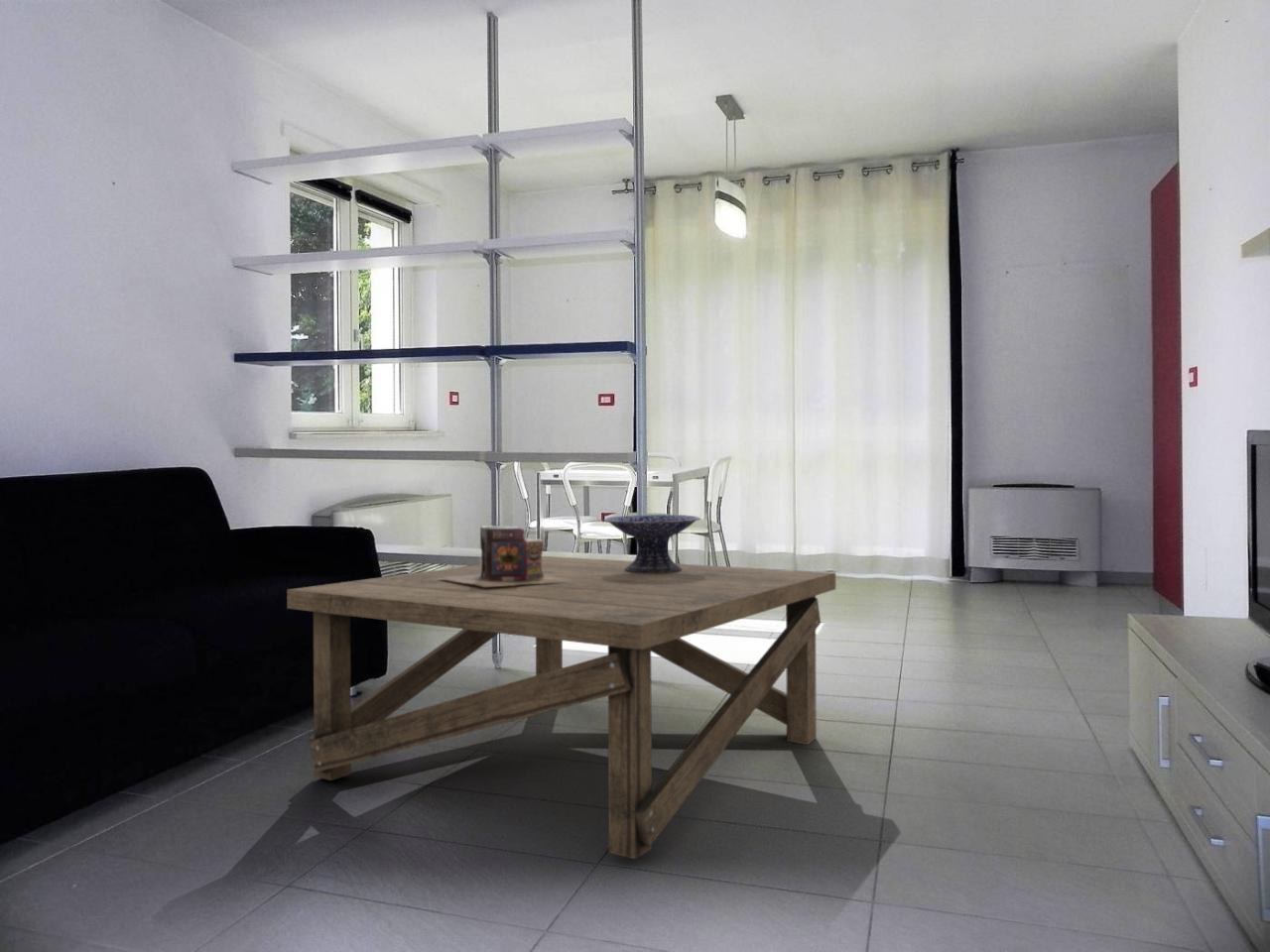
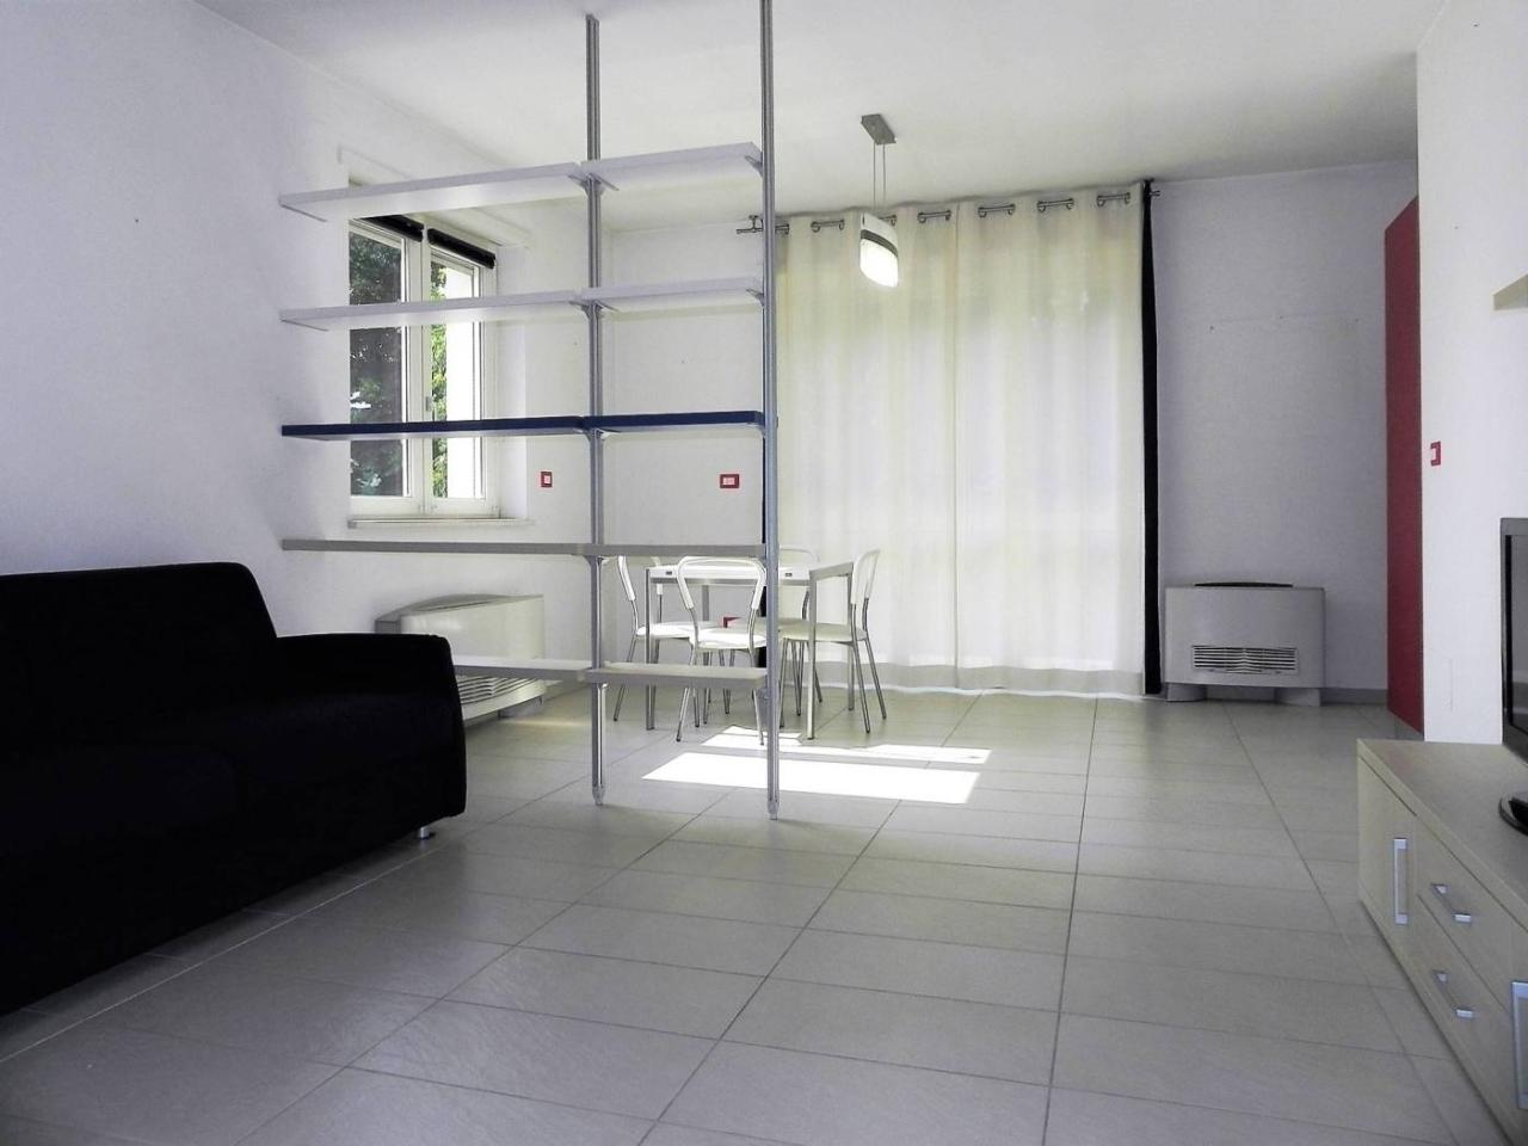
- decorative bowl [603,514,701,573]
- books [438,525,577,587]
- coffee table [286,555,836,861]
